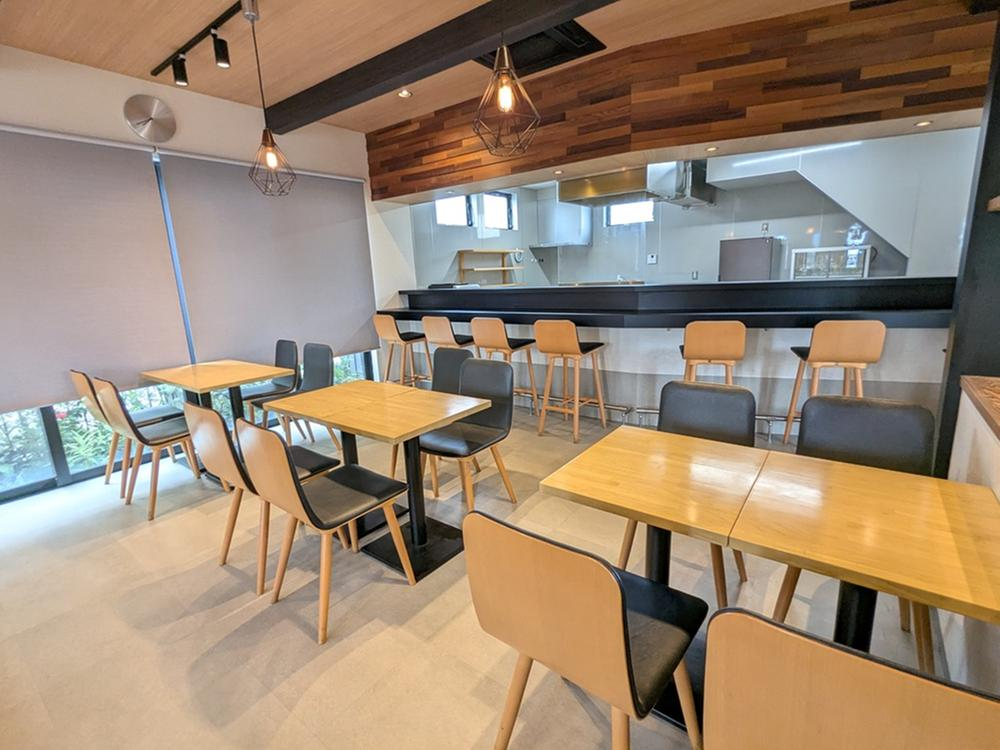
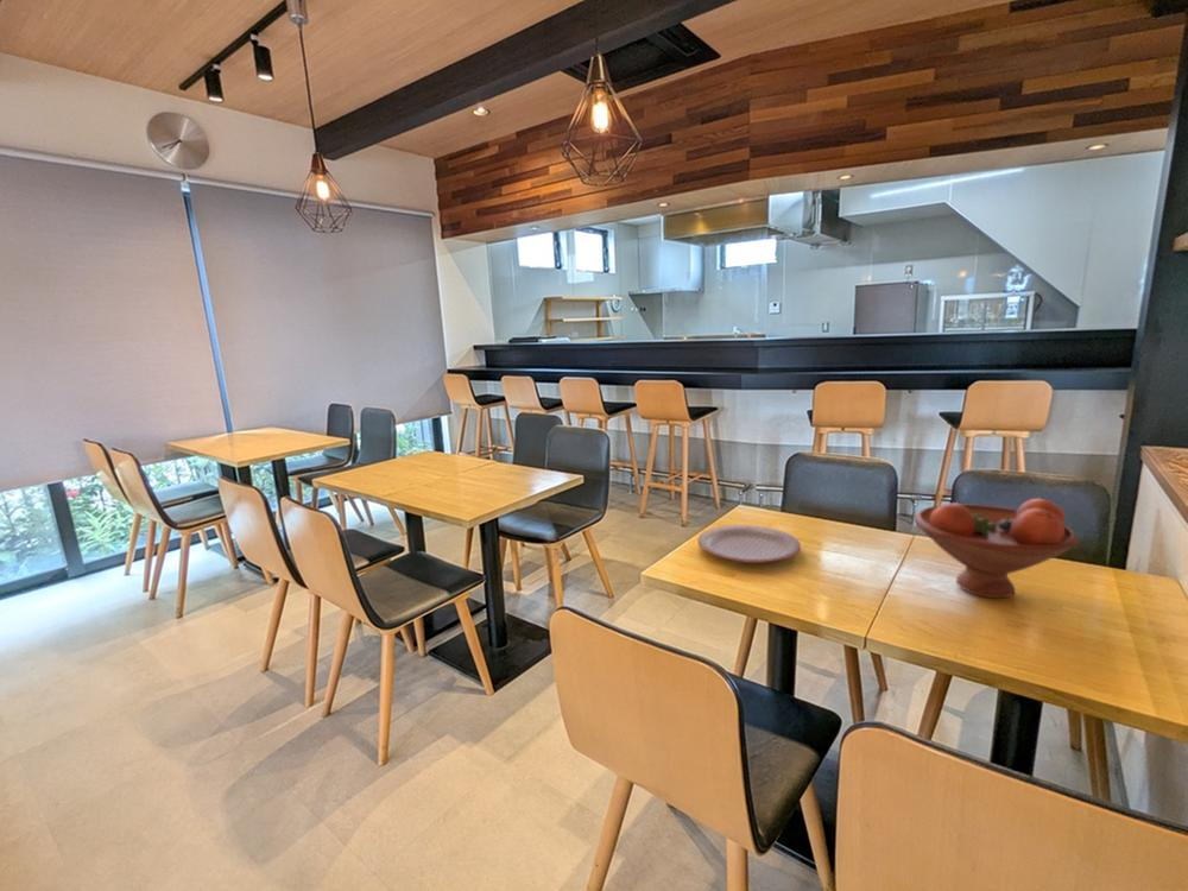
+ fruit bowl [914,498,1079,600]
+ plate [696,524,802,564]
